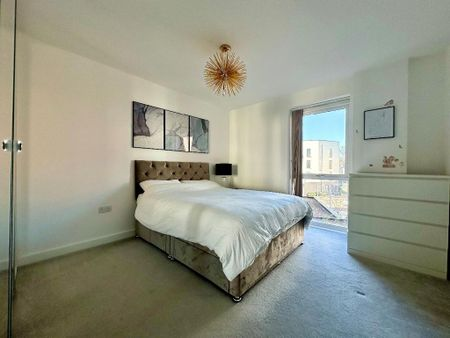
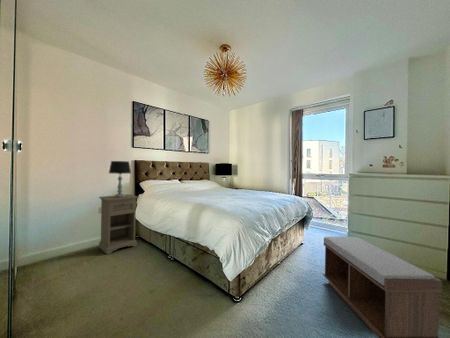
+ nightstand [98,193,140,255]
+ table lamp [108,160,132,198]
+ bench [322,236,443,338]
